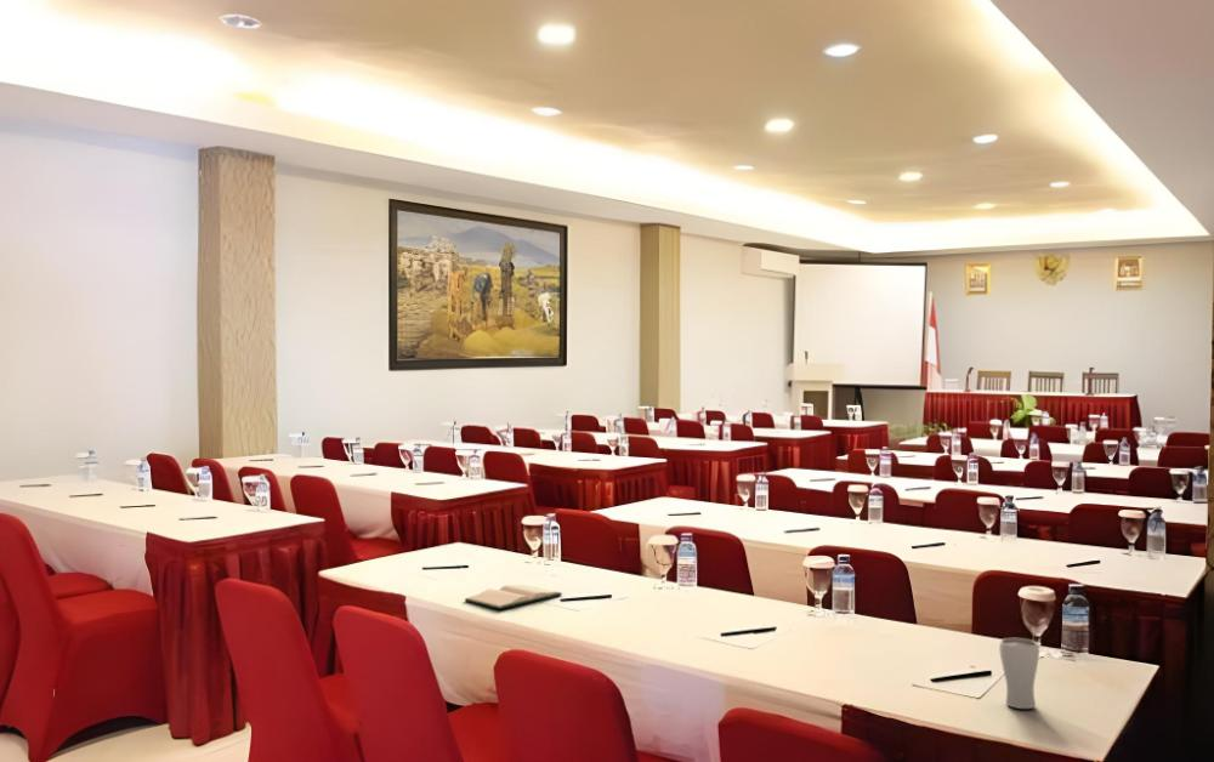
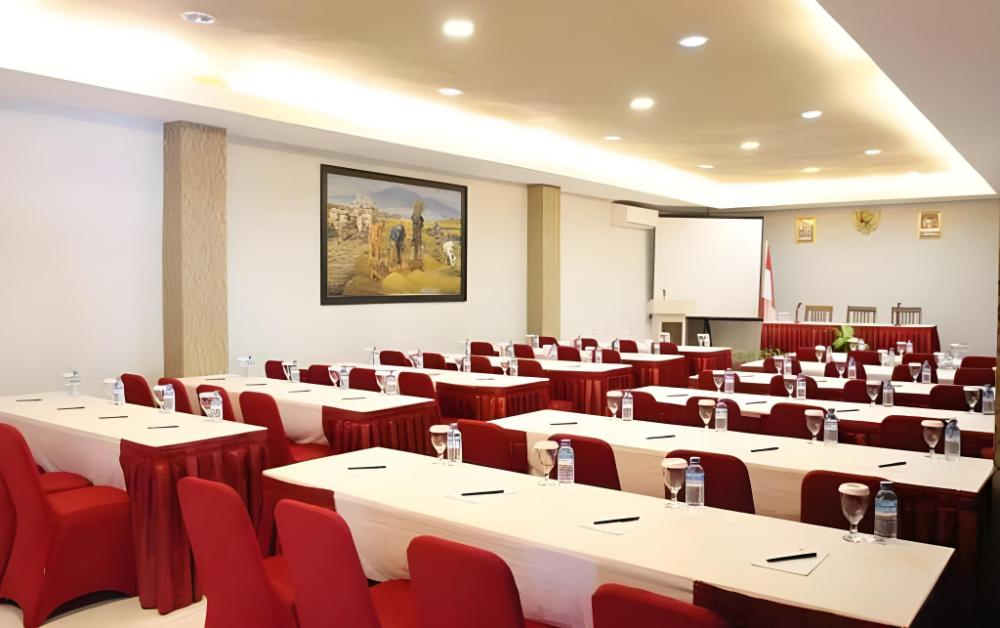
- hardback book [464,584,563,610]
- drinking glass [998,637,1040,710]
